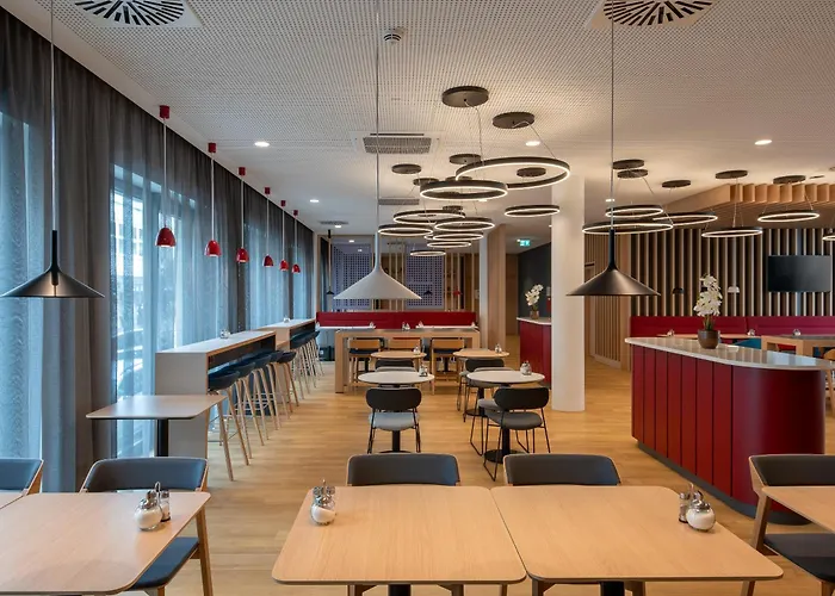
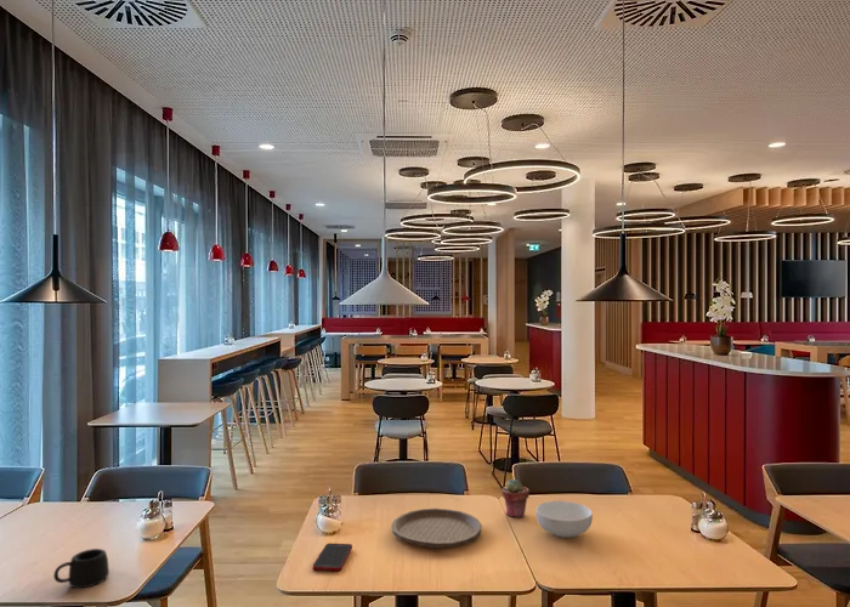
+ potted succulent [500,478,531,518]
+ mug [52,548,110,589]
+ cell phone [312,543,353,572]
+ plate [390,507,483,549]
+ cereal bowl [536,500,594,539]
